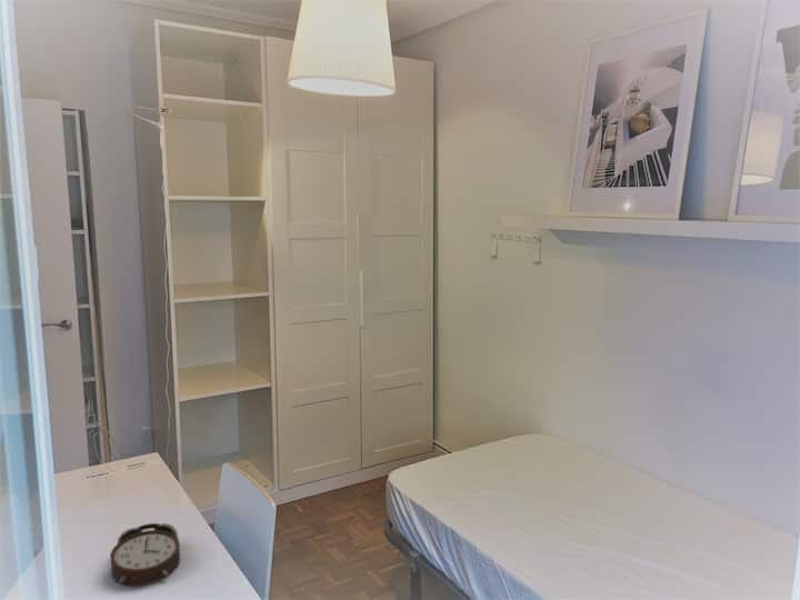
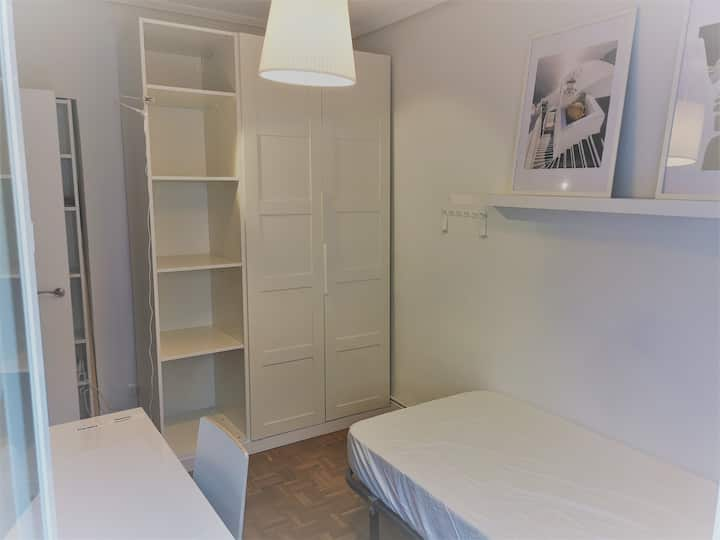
- alarm clock [109,522,181,588]
